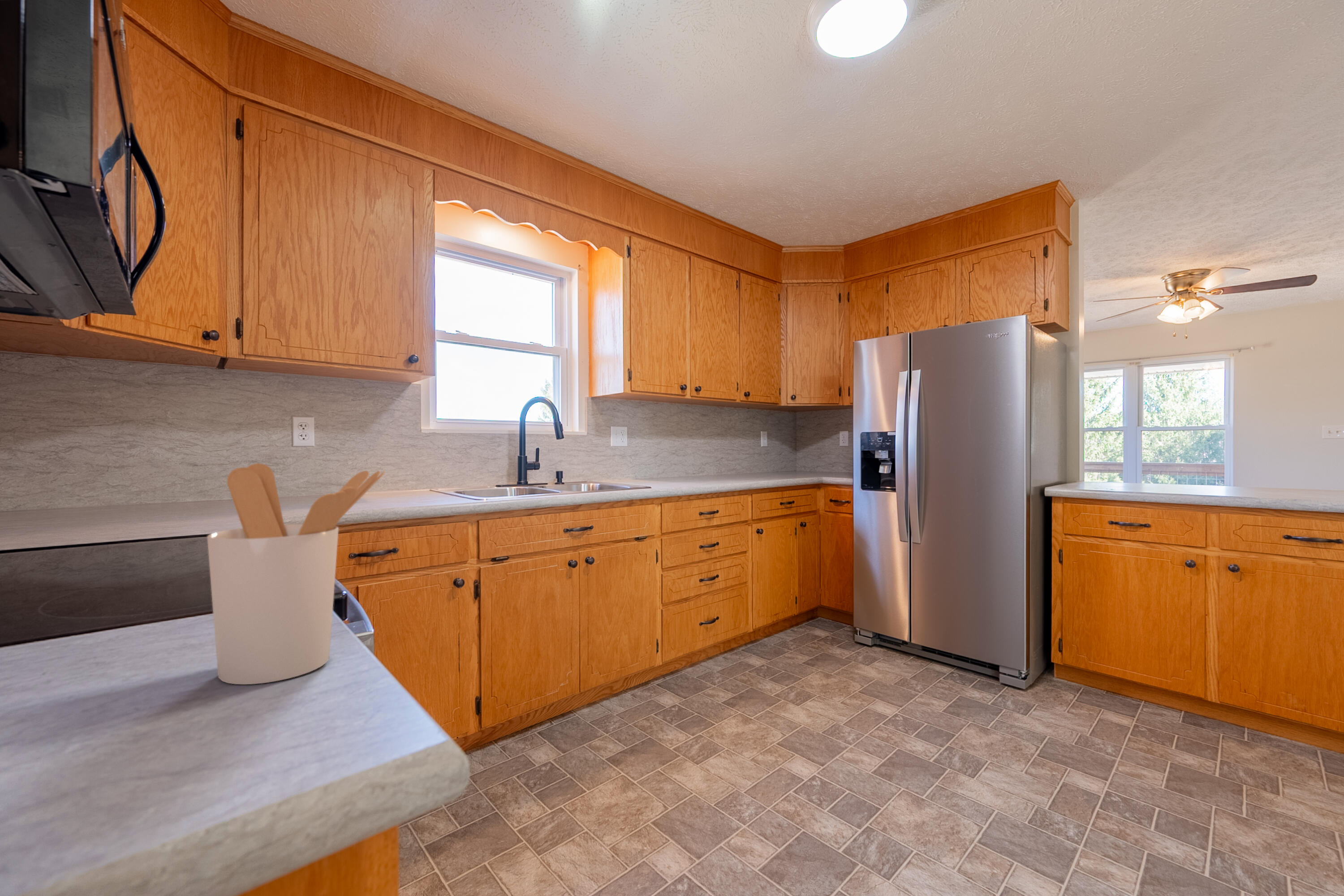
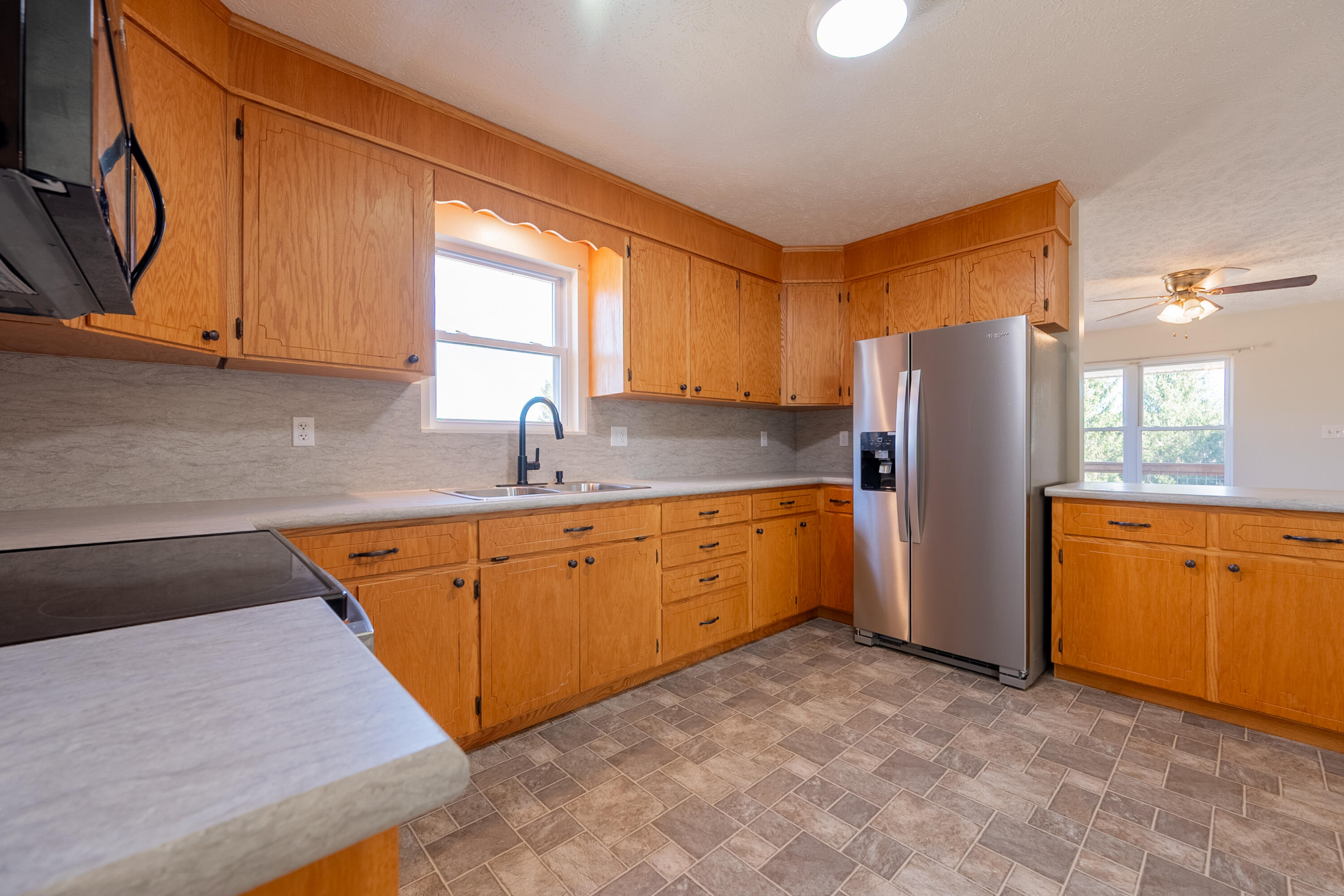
- utensil holder [207,463,385,685]
